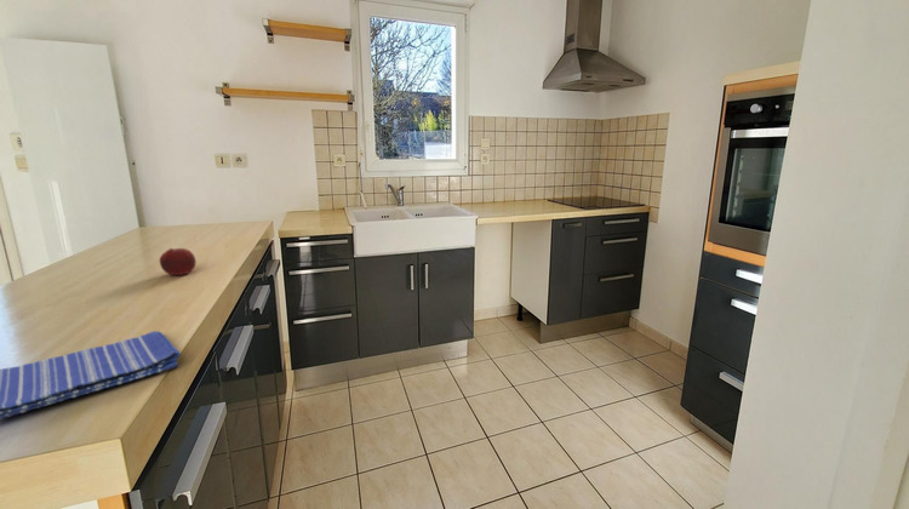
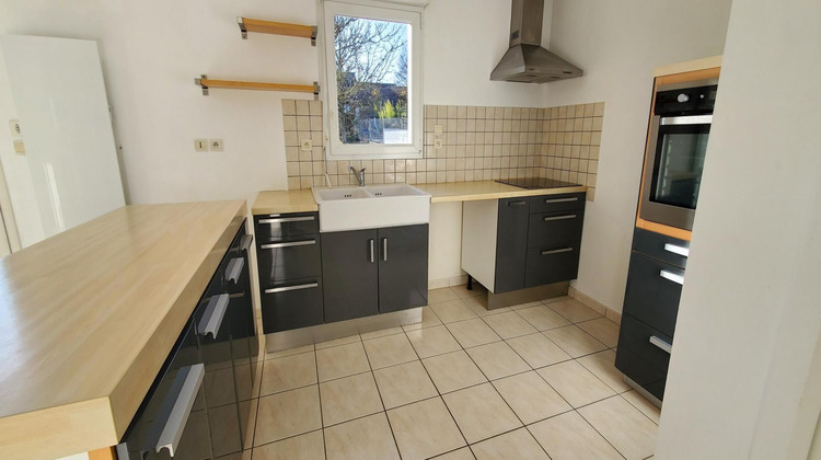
- dish towel [0,330,182,421]
- fruit [159,247,198,276]
